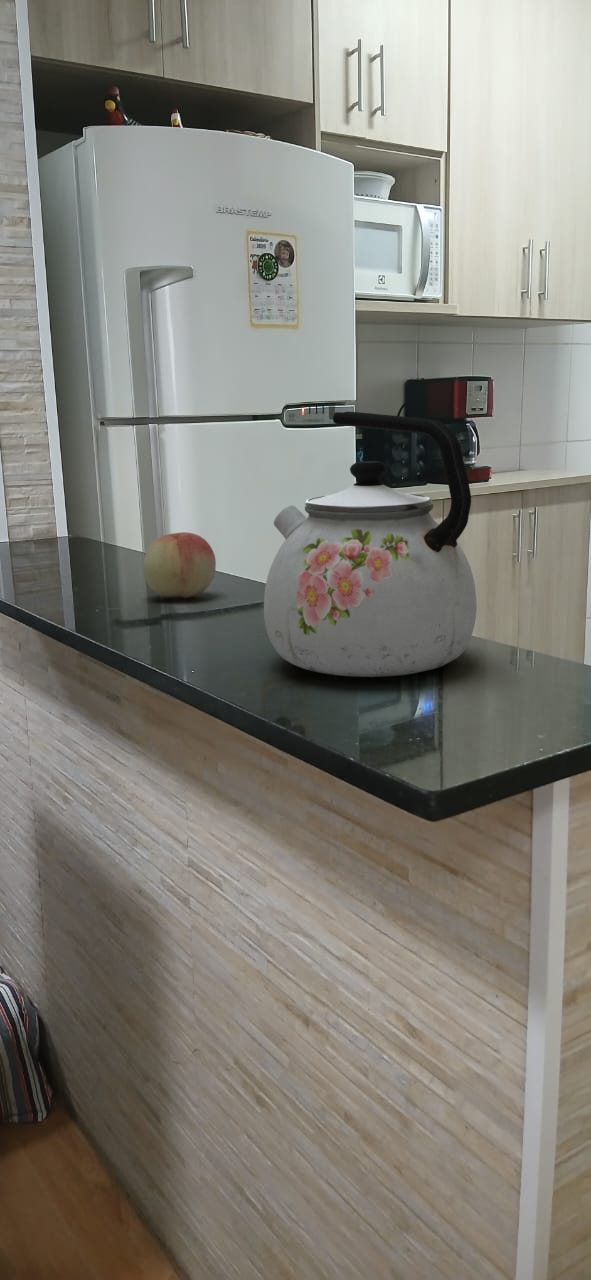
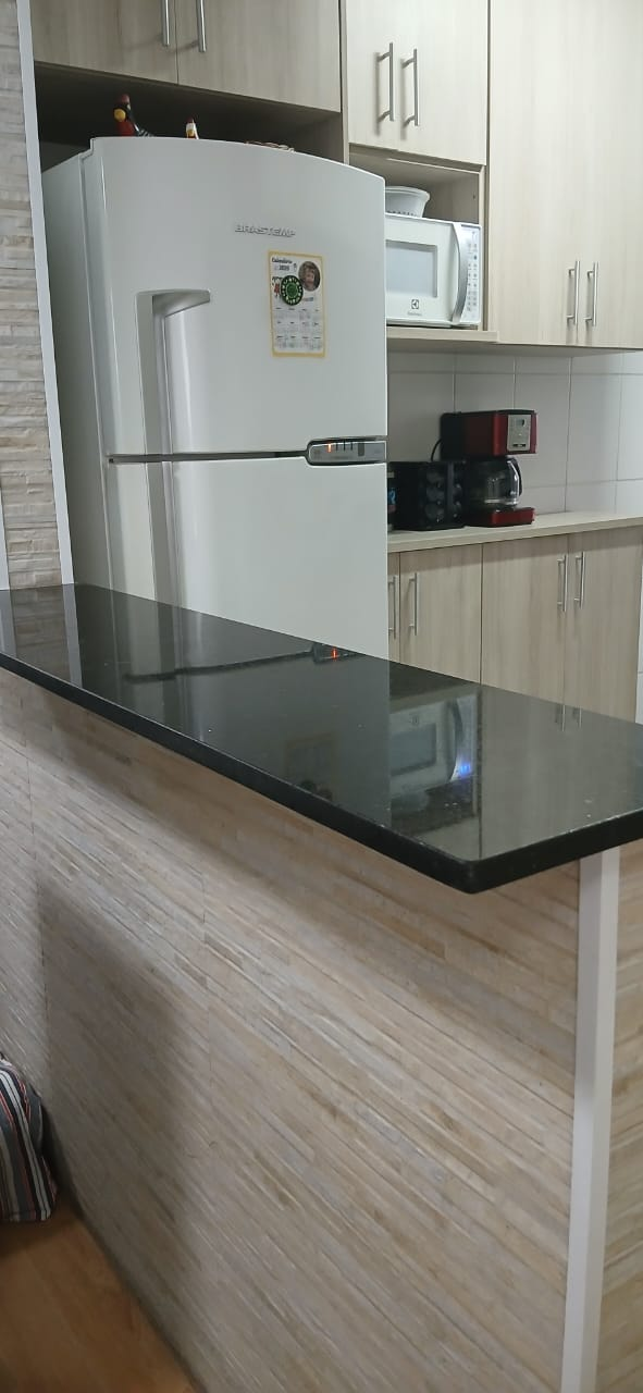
- kettle [263,411,478,678]
- fruit [142,531,217,599]
